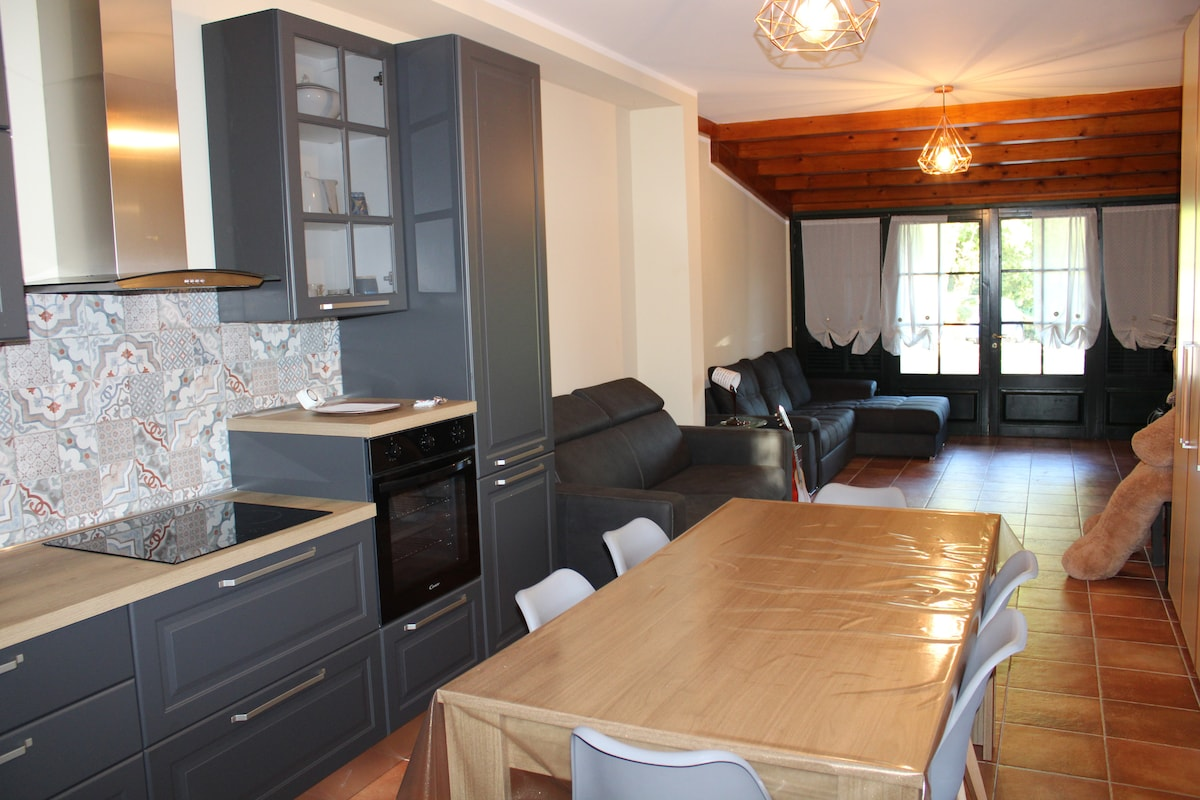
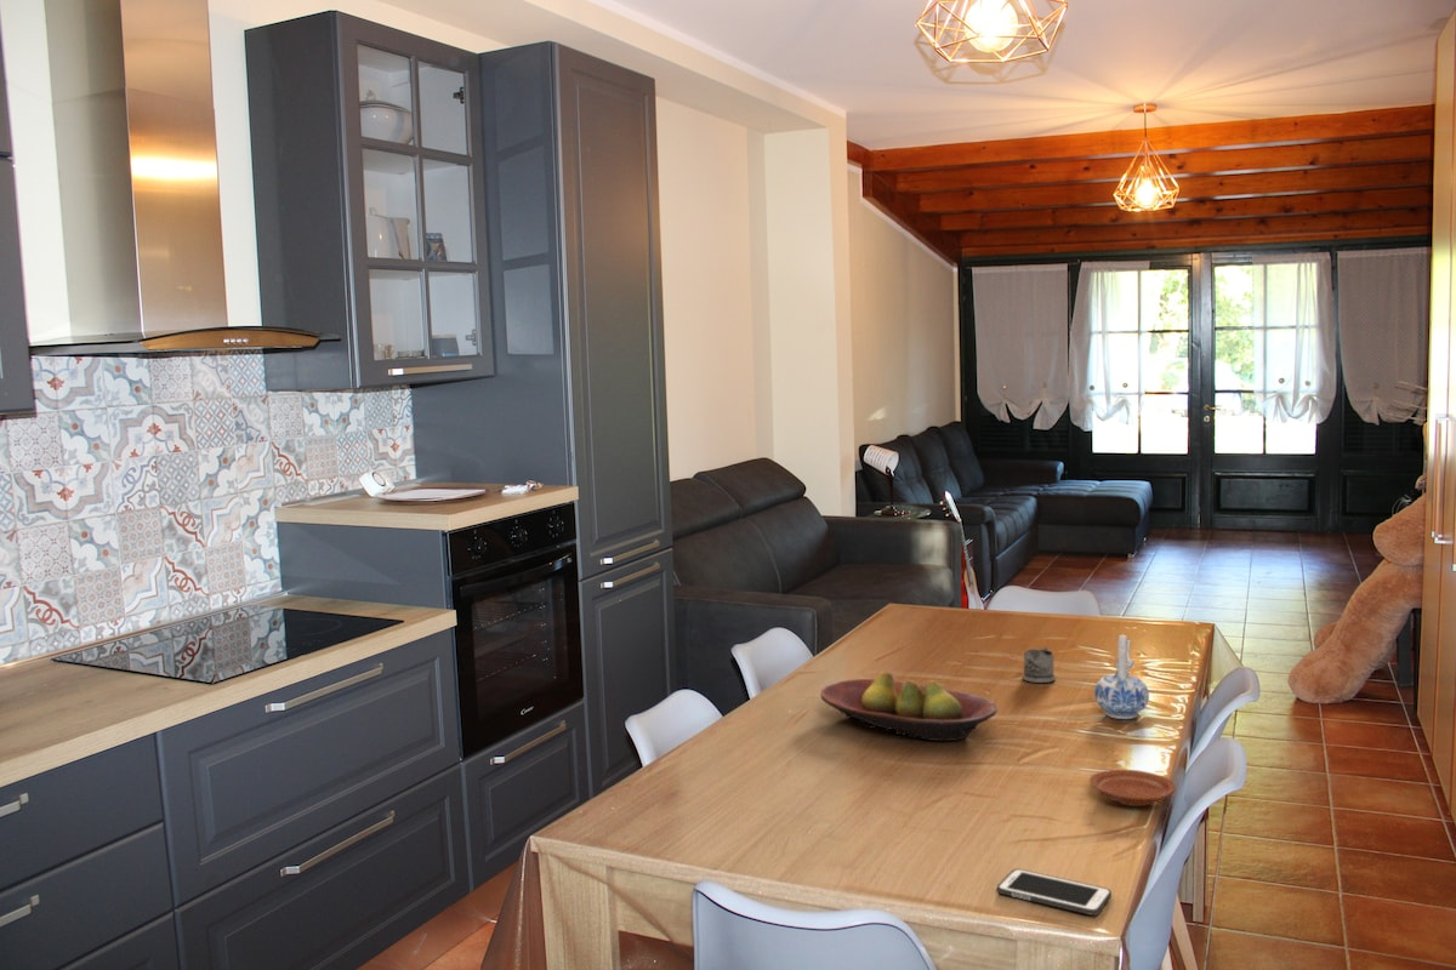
+ fruit bowl [819,671,999,742]
+ plate [1088,769,1177,808]
+ ceramic pitcher [1093,634,1150,720]
+ cell phone [996,868,1113,917]
+ tea glass holder [1022,645,1057,684]
